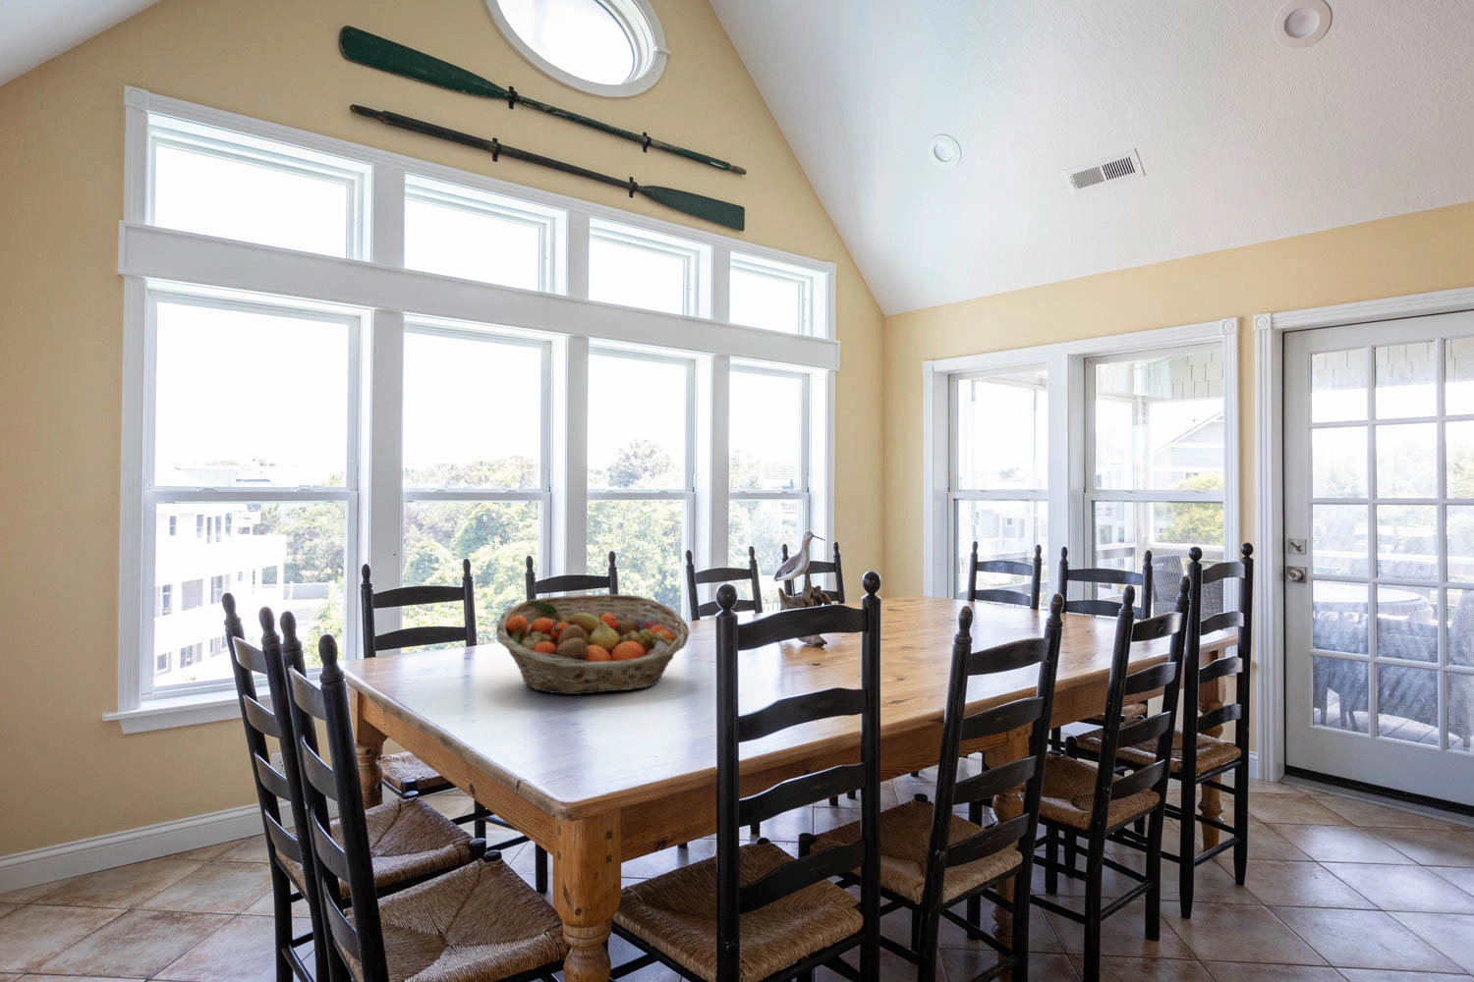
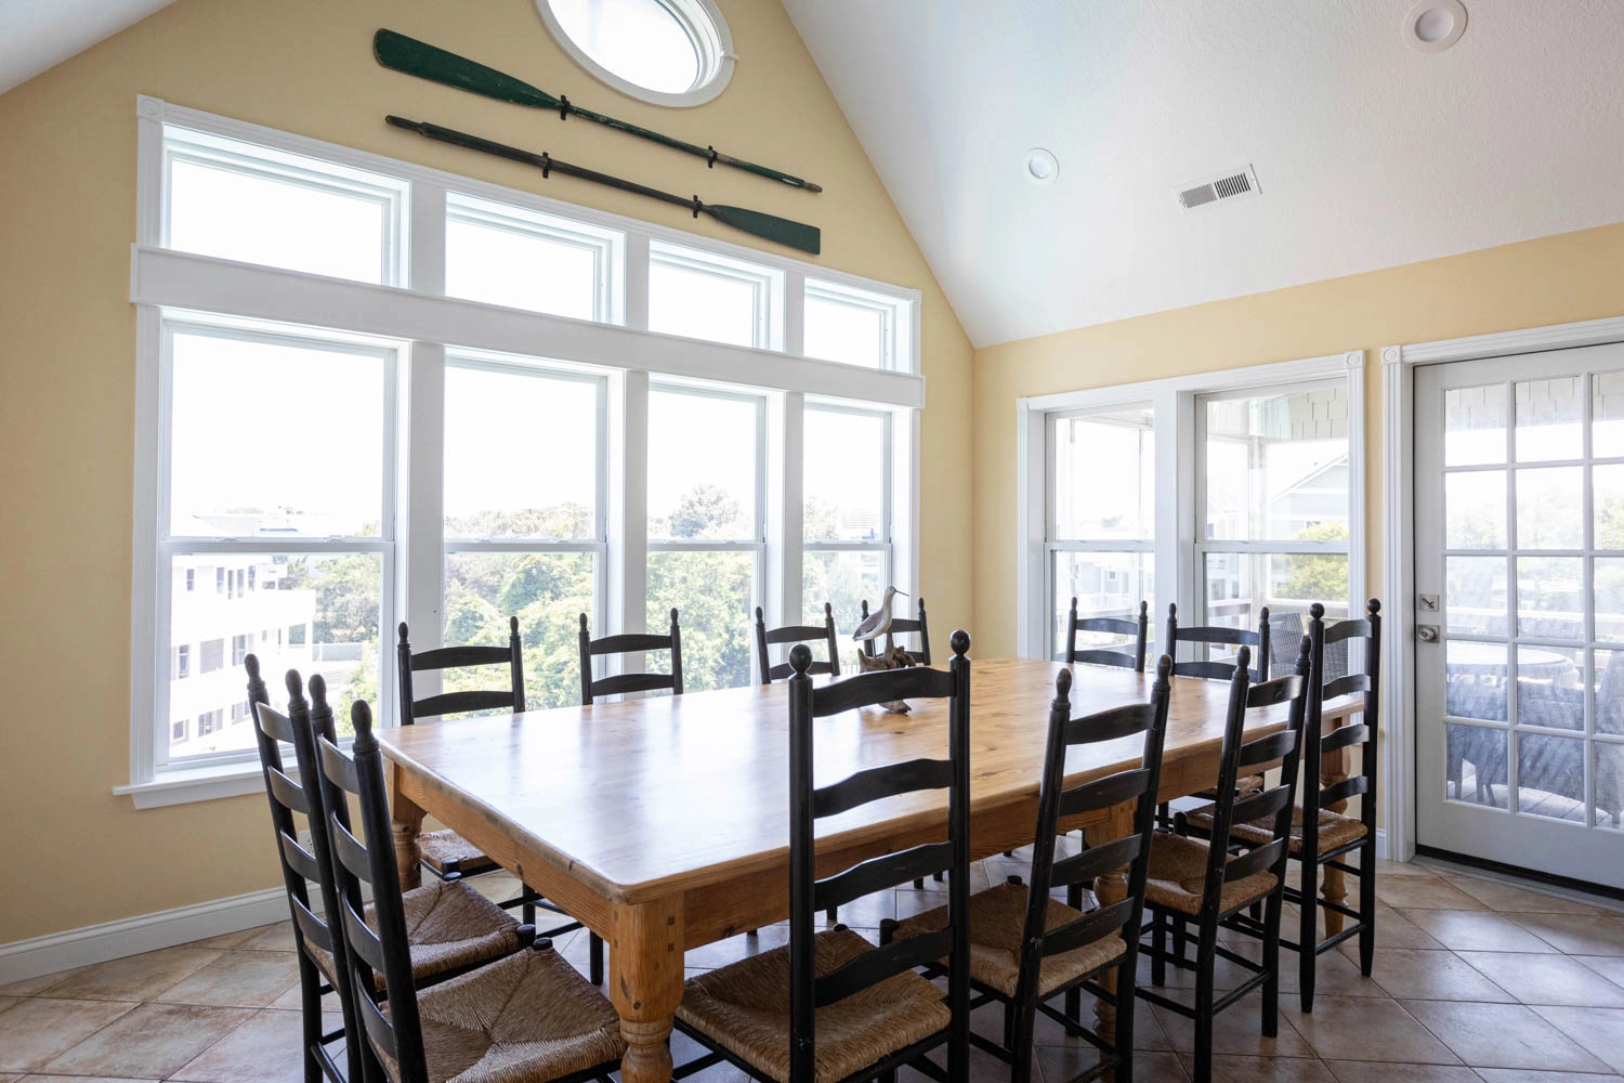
- fruit basket [496,593,691,695]
